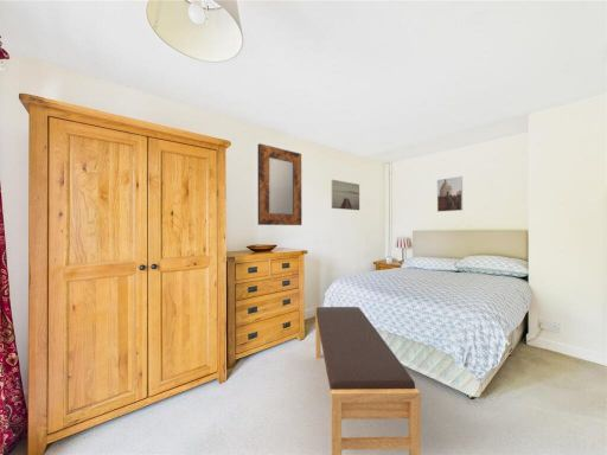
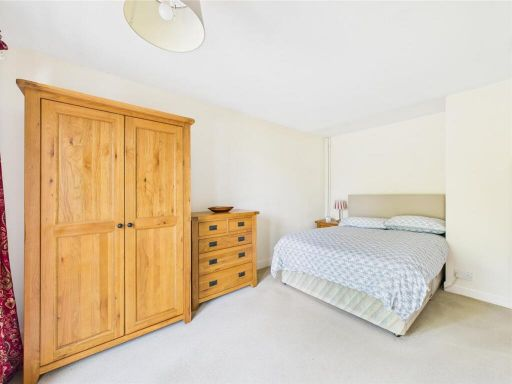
- wall art [331,179,360,211]
- bench [314,306,422,455]
- home mirror [257,142,304,226]
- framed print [436,175,464,213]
